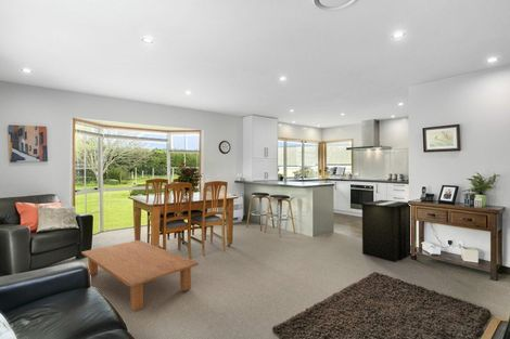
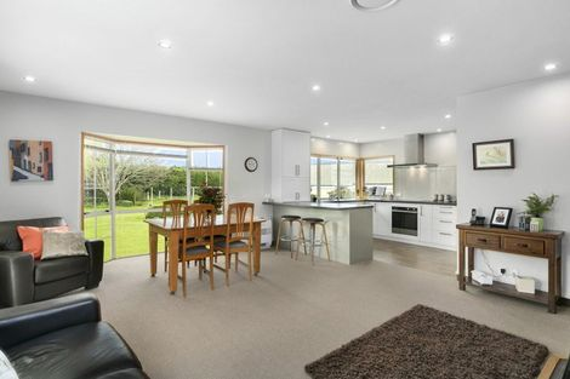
- coffee table [80,239,200,312]
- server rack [361,199,412,263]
